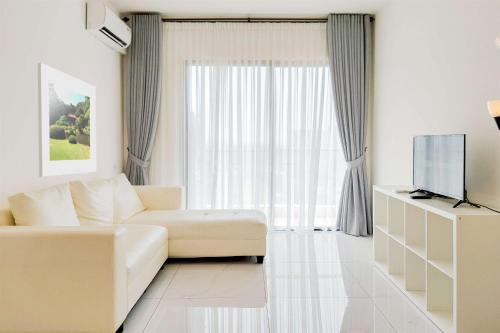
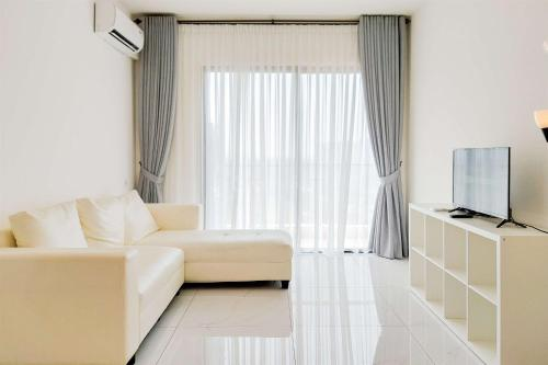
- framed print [37,62,97,178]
